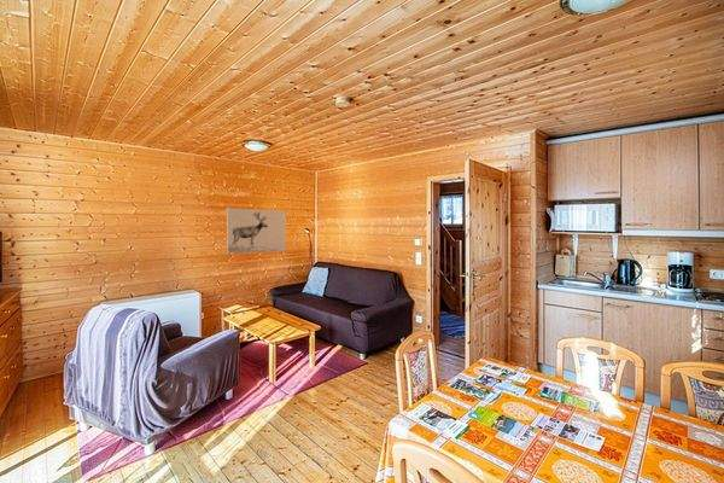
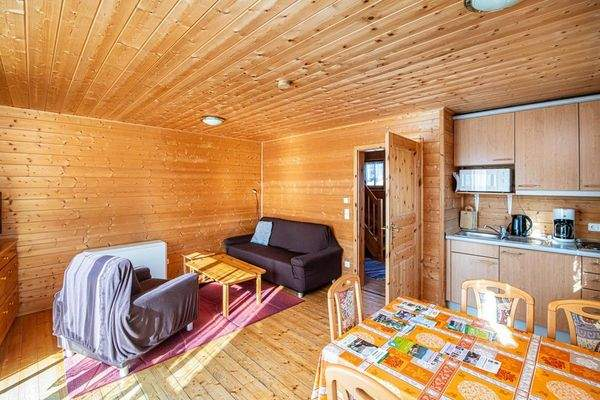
- wall art [226,206,287,255]
